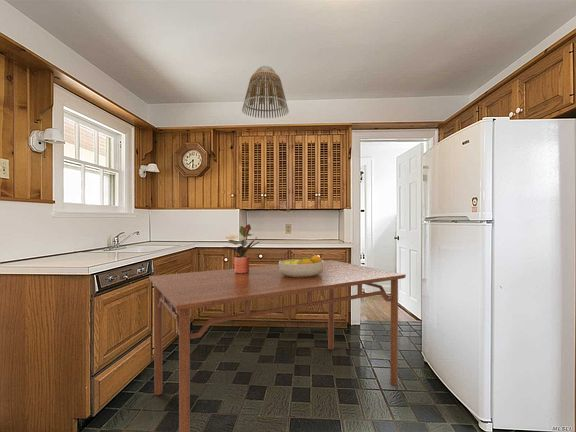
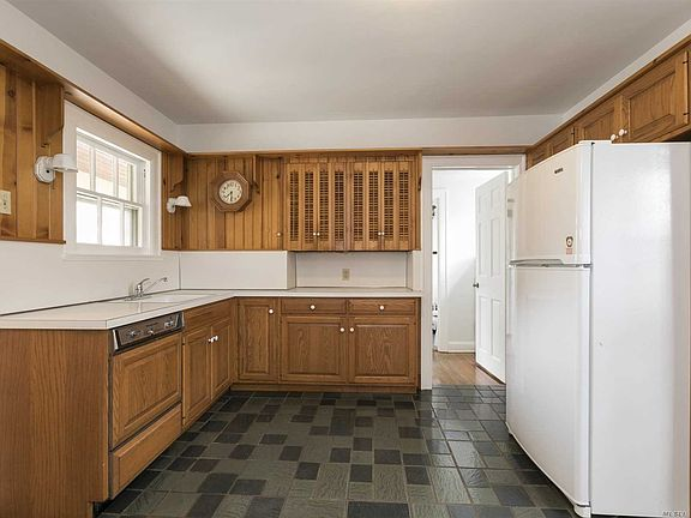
- lamp shade [241,65,290,119]
- fruit bowl [278,254,324,278]
- potted plant [221,223,260,274]
- dining table [148,259,407,432]
